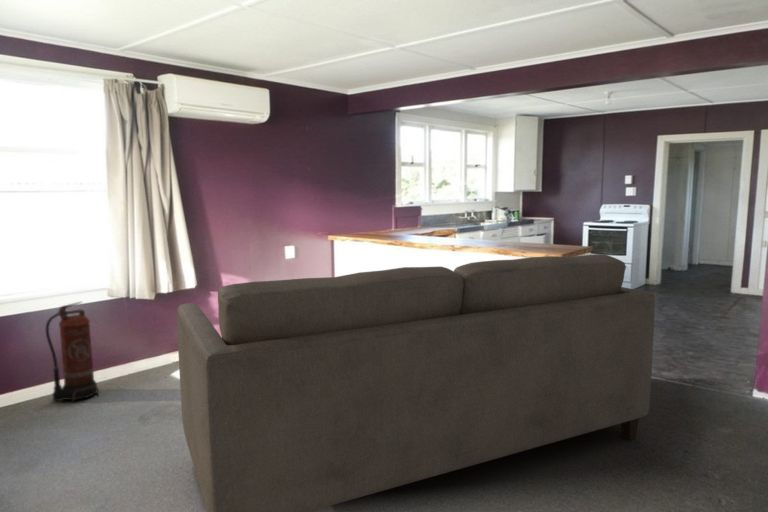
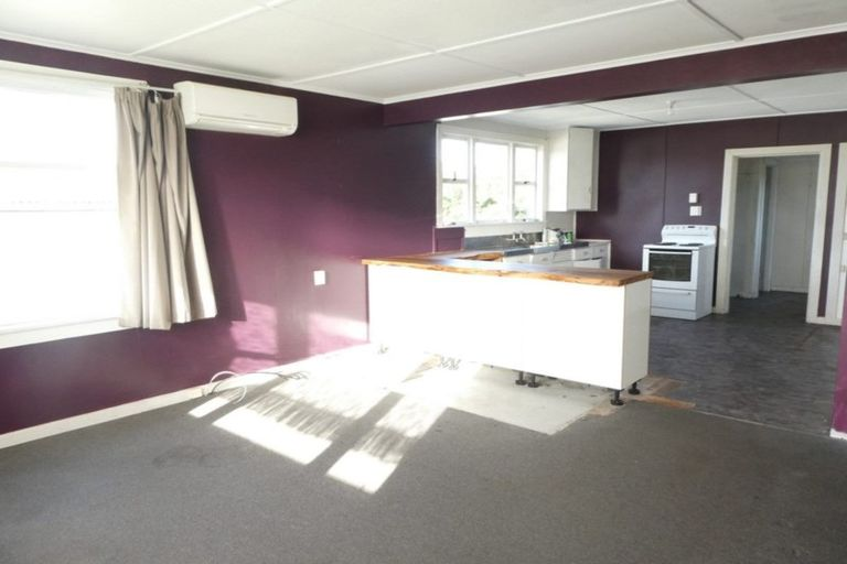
- sofa [176,253,656,512]
- fire extinguisher [45,301,100,402]
